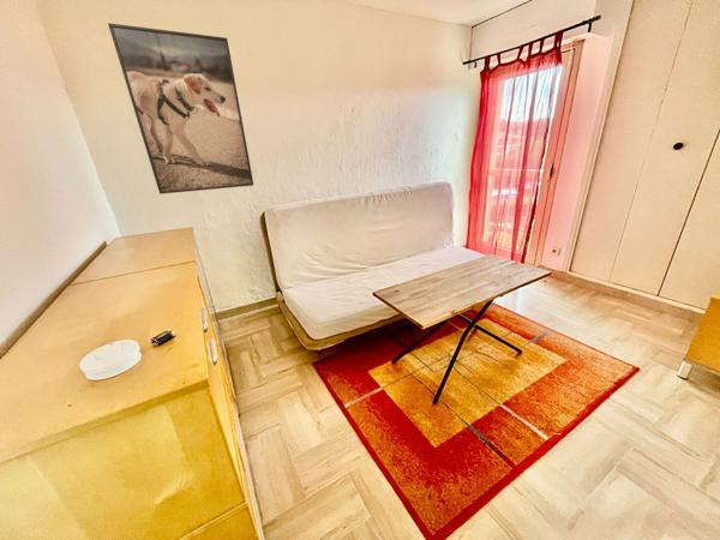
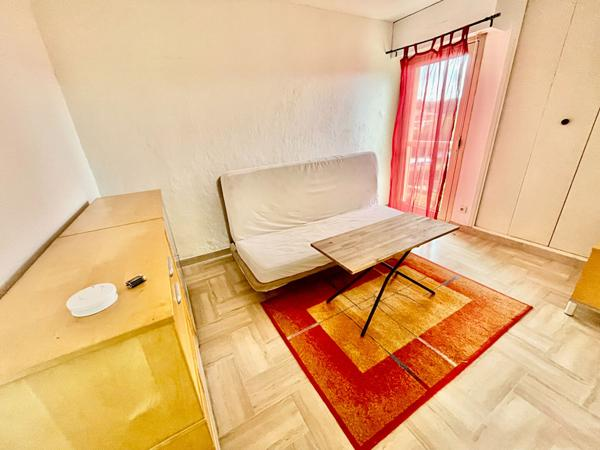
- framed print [107,22,254,196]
